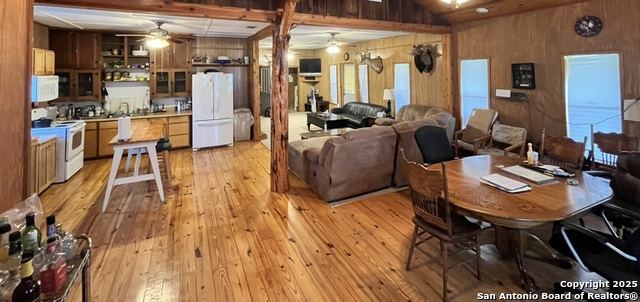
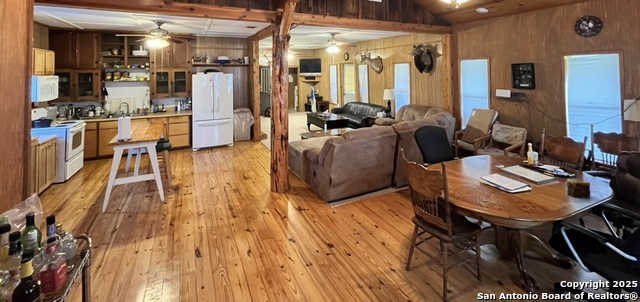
+ candle [566,180,592,198]
